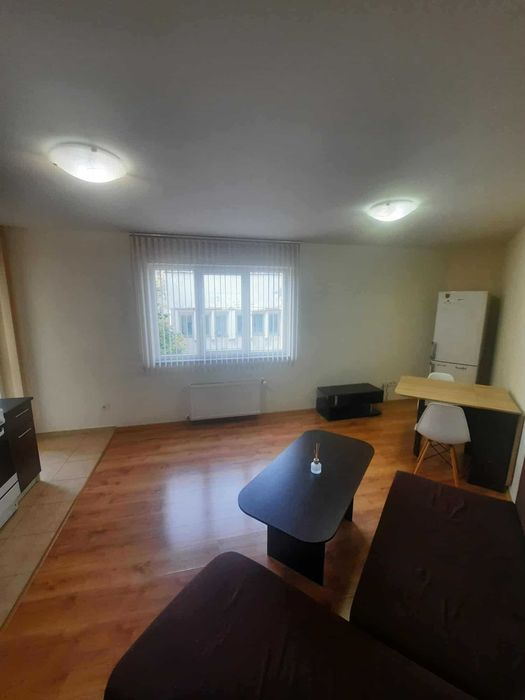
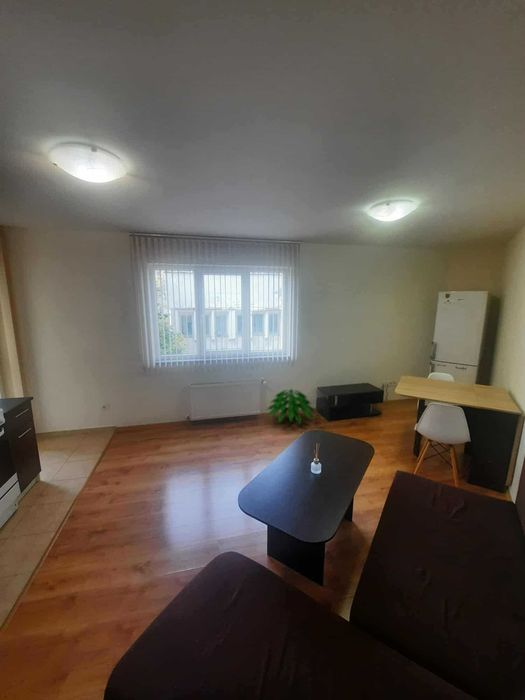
+ indoor plant [265,386,318,425]
